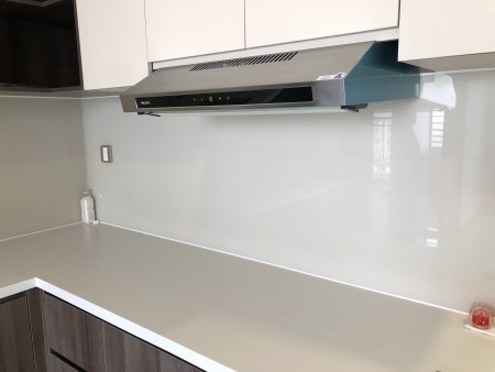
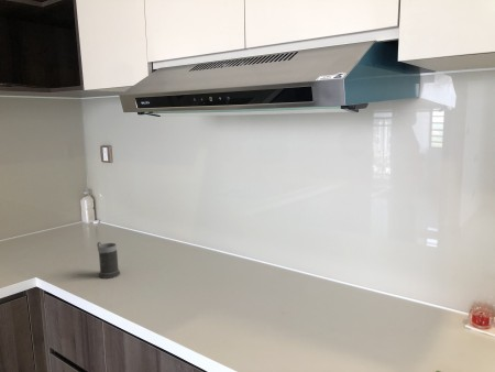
+ mug [96,241,121,280]
